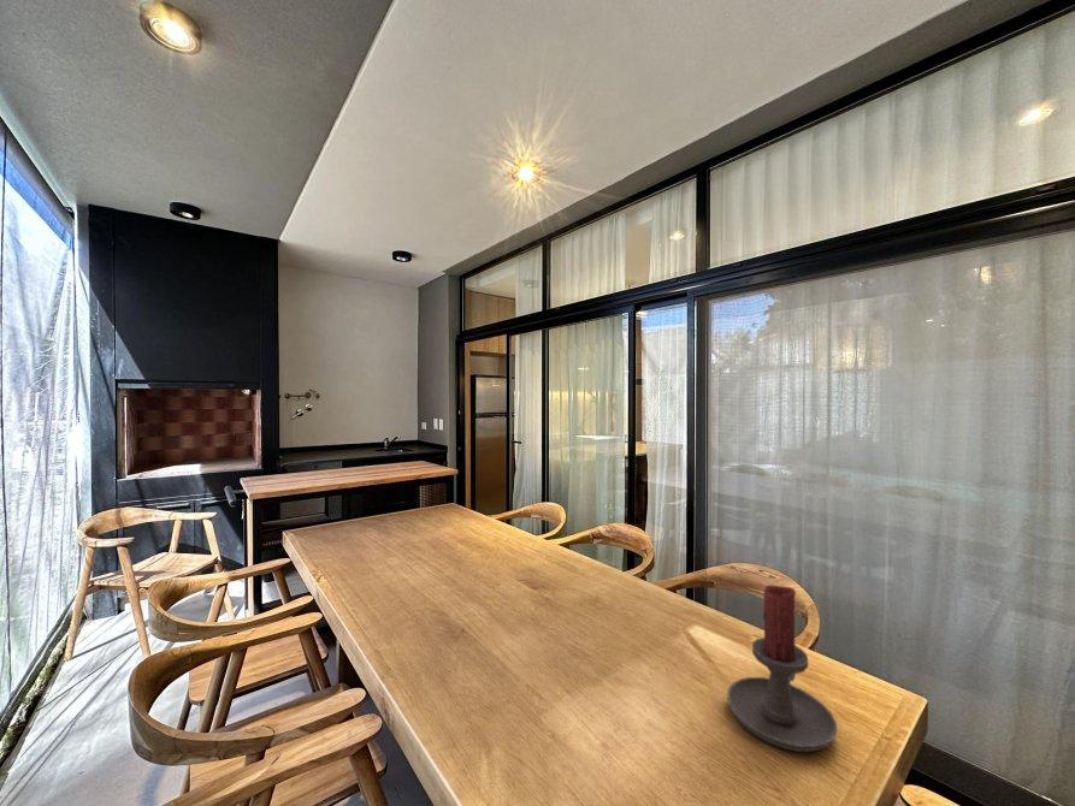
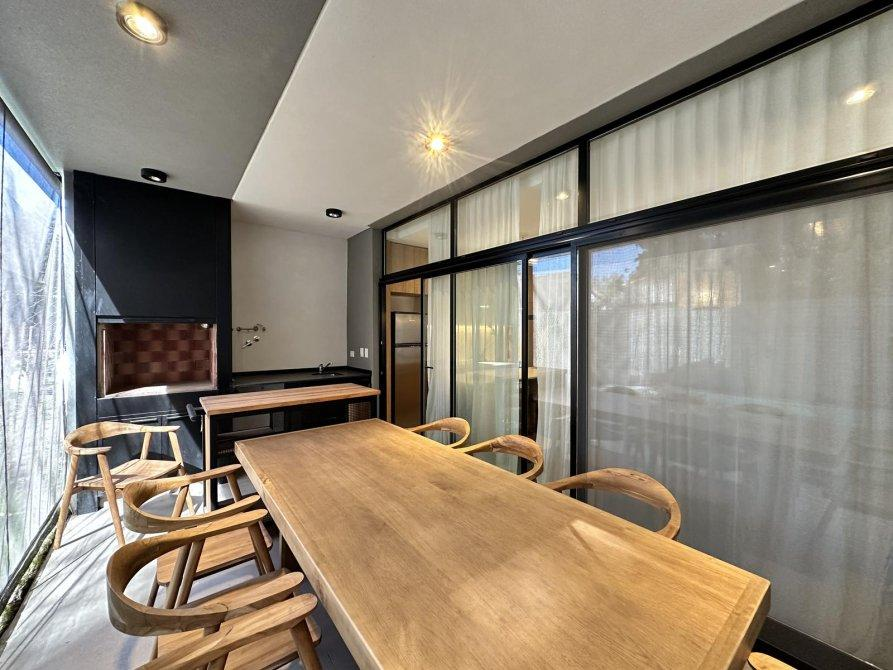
- candle holder [726,585,838,753]
